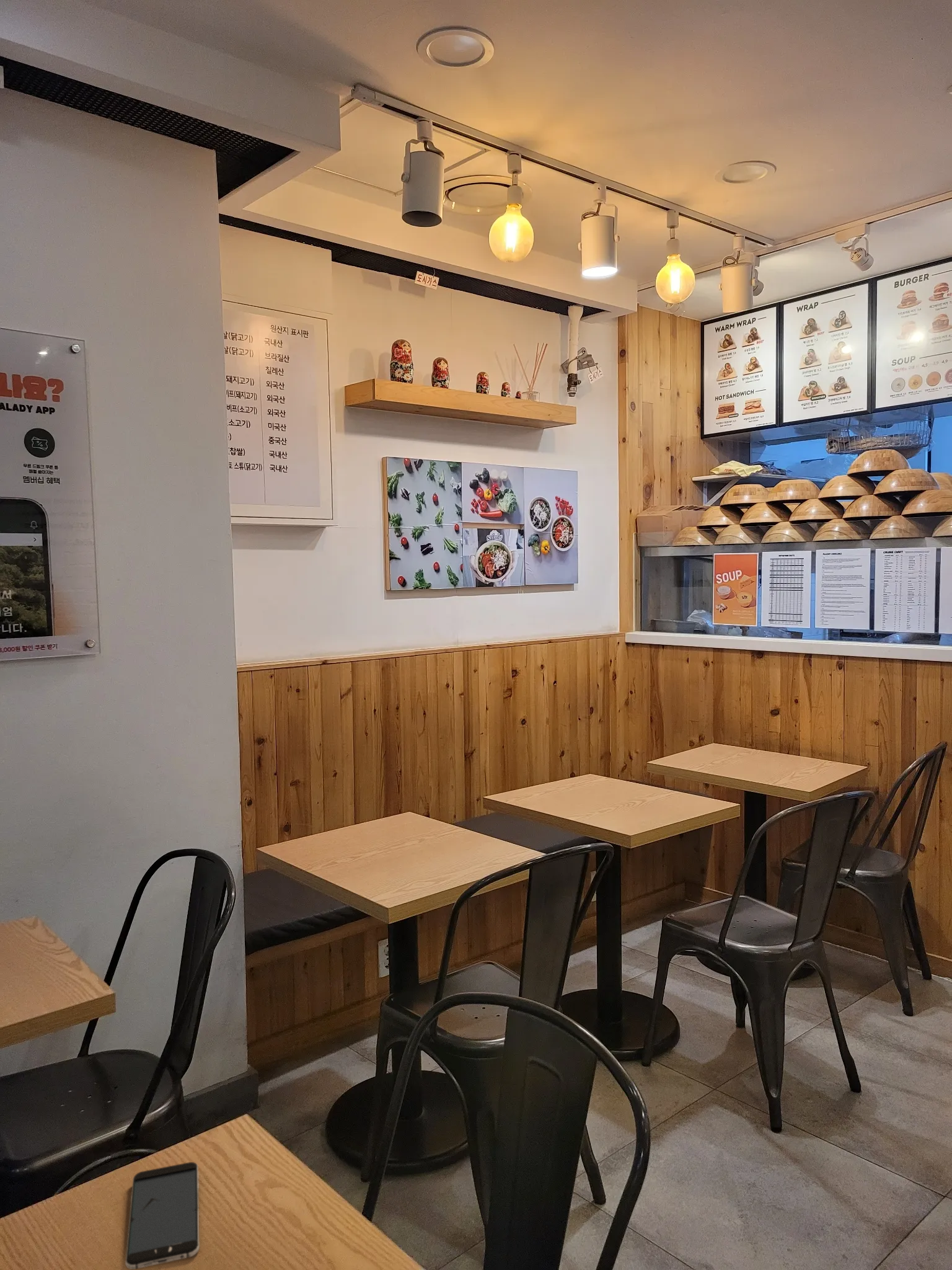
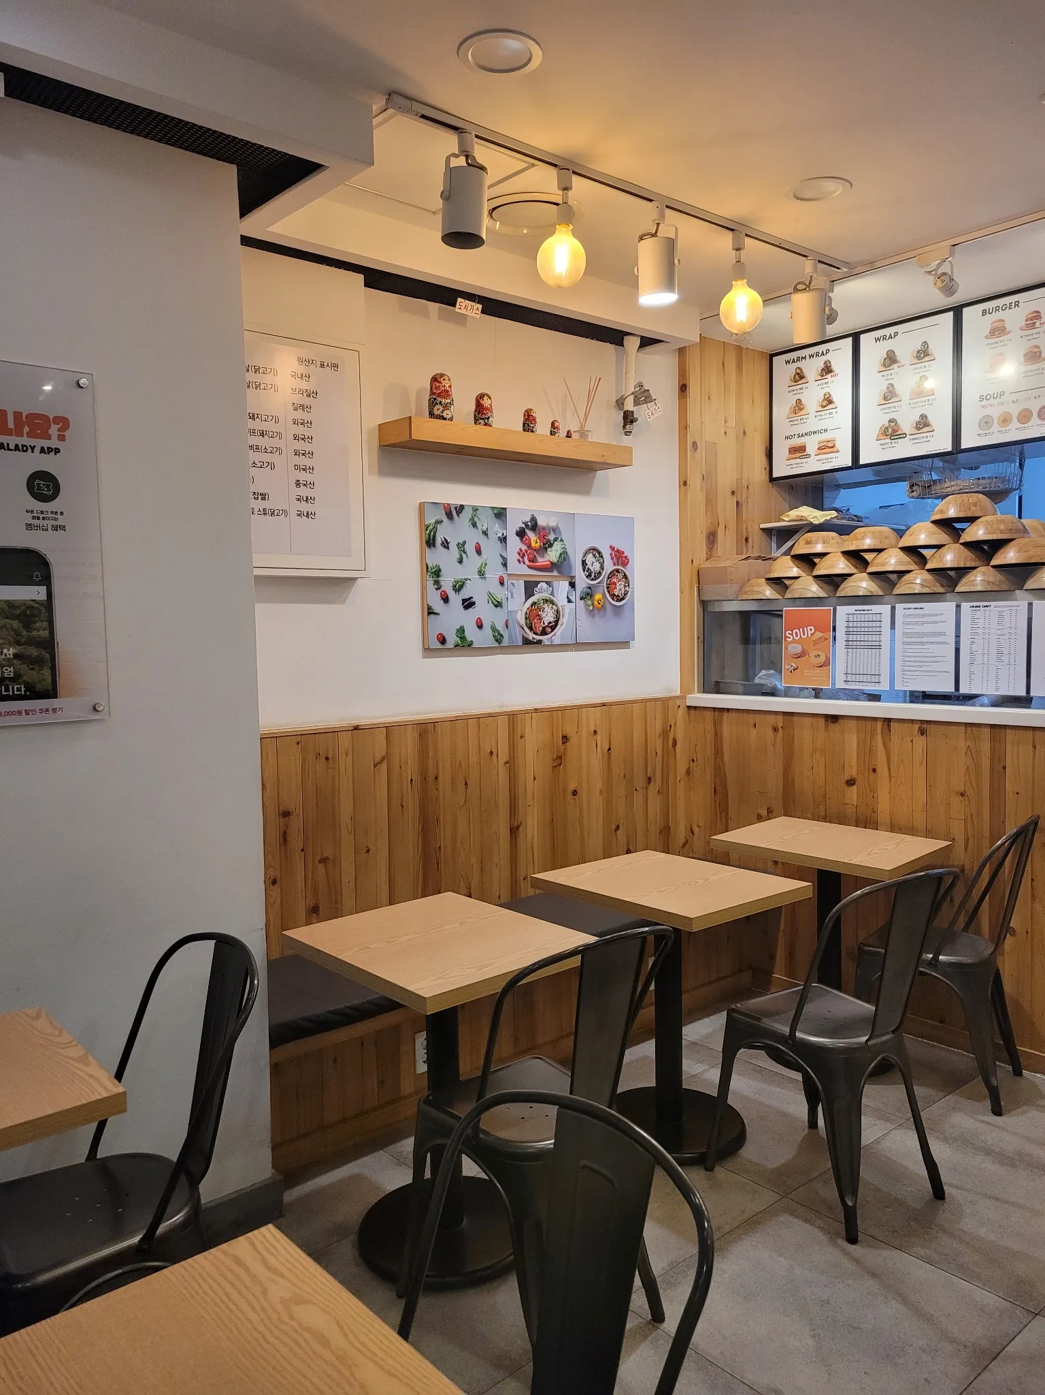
- smartphone [125,1161,200,1270]
